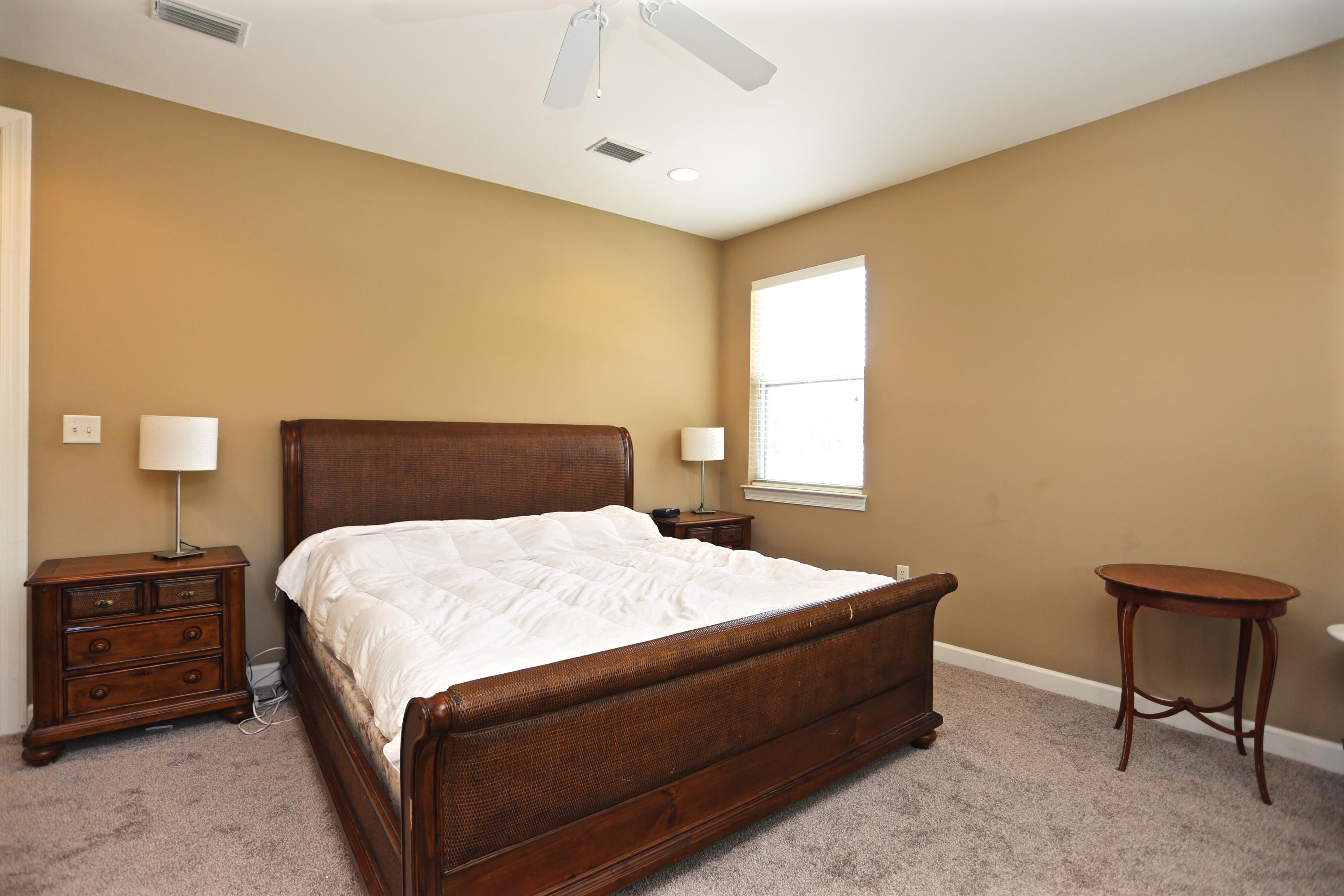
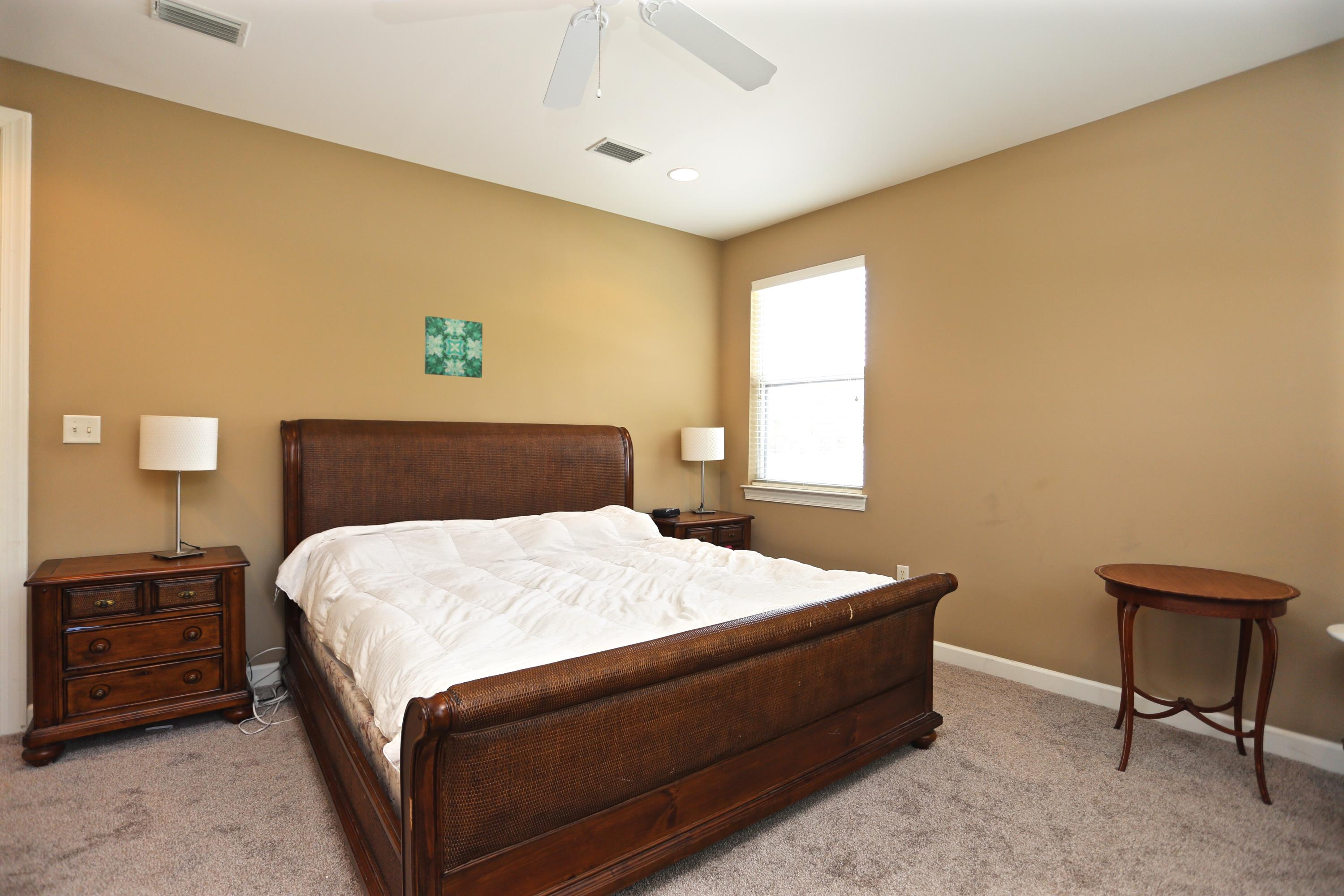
+ wall art [424,315,483,379]
